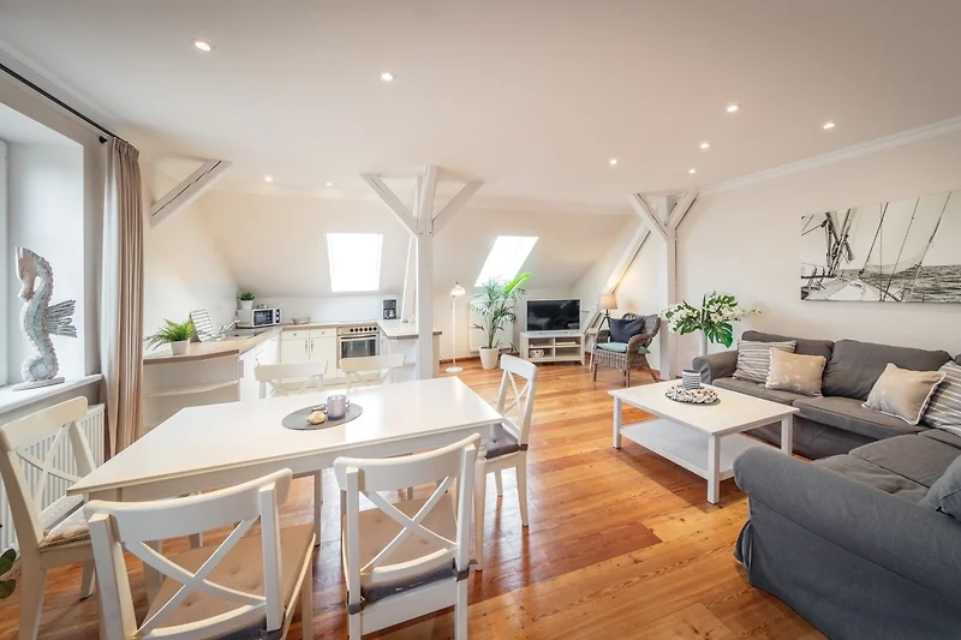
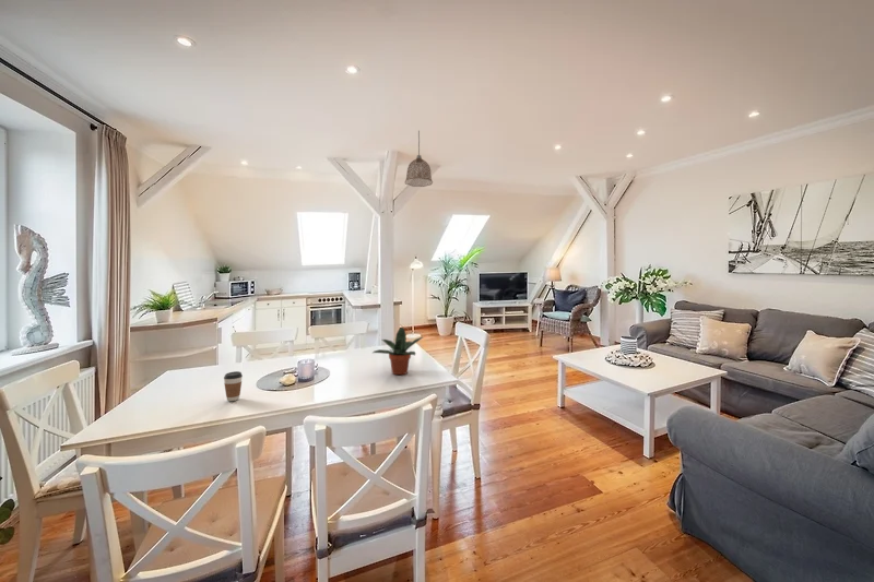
+ potted plant [371,326,424,376]
+ coffee cup [223,370,244,402]
+ pendant lamp [404,129,434,188]
